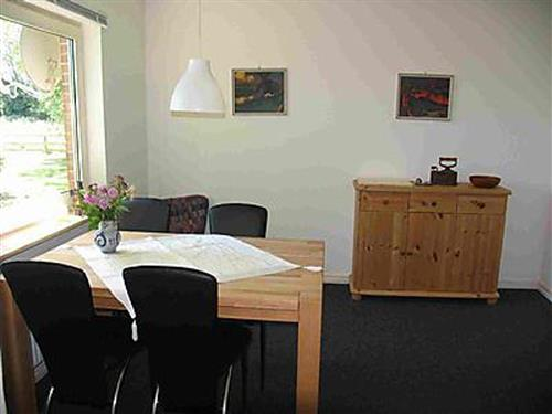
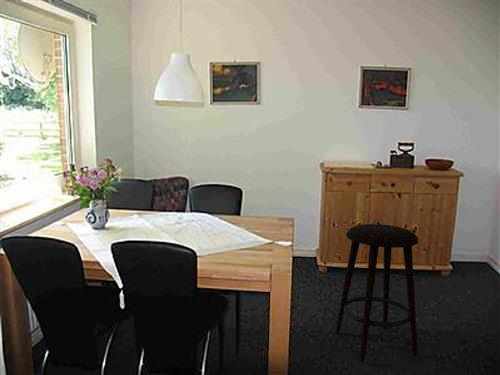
+ stool [335,223,419,362]
